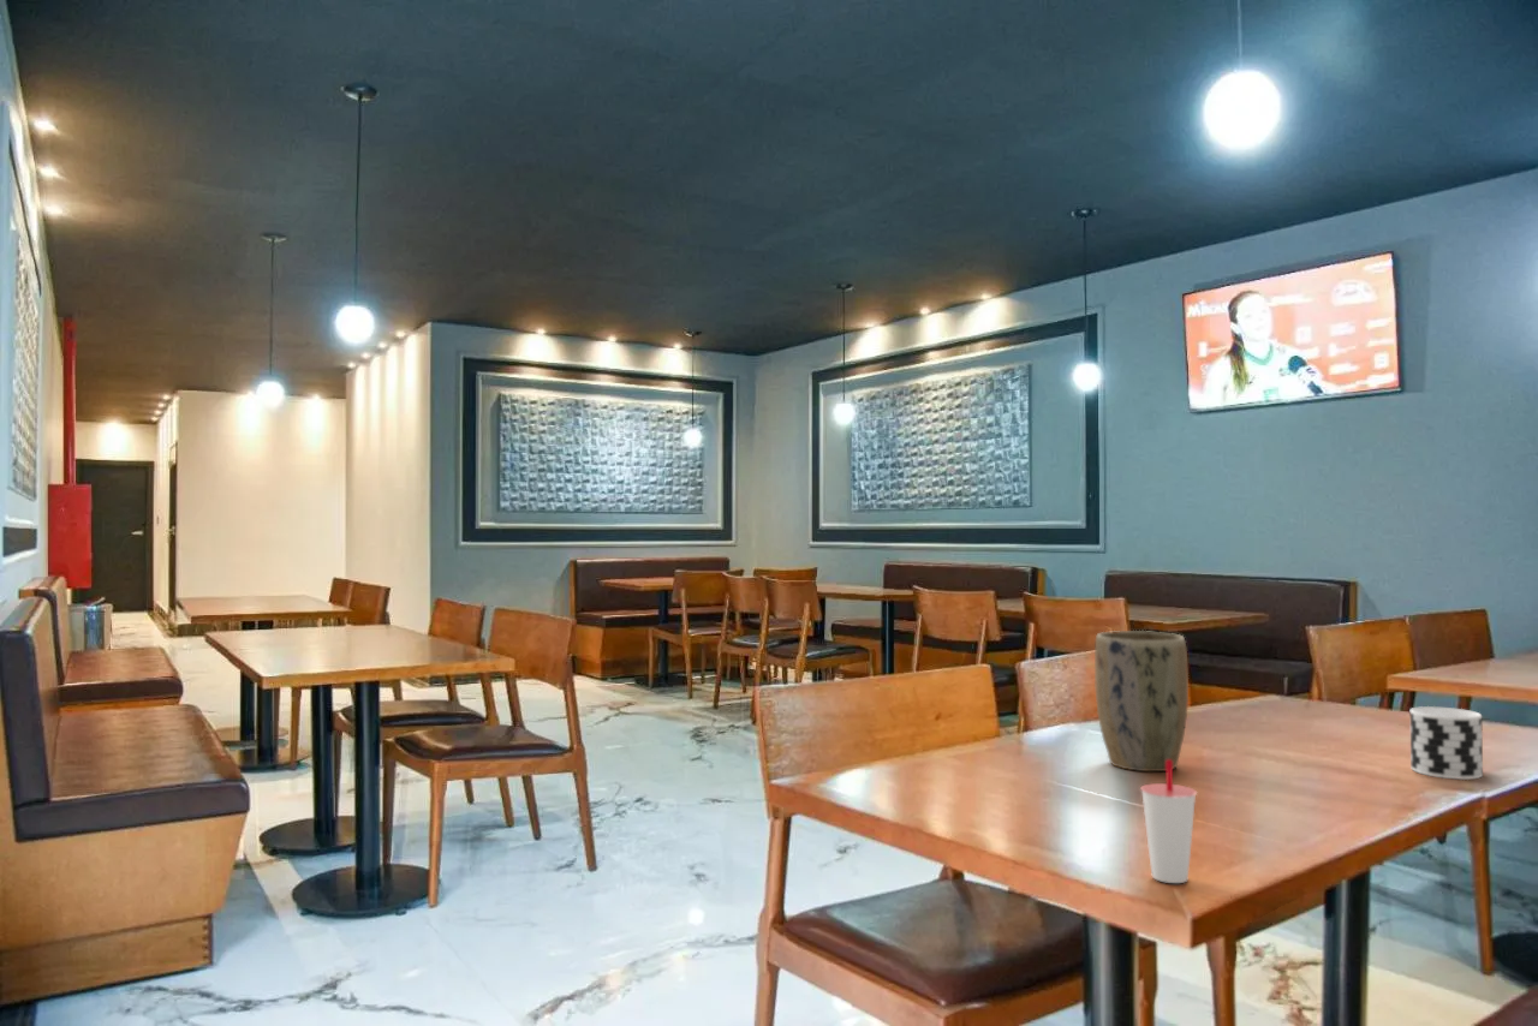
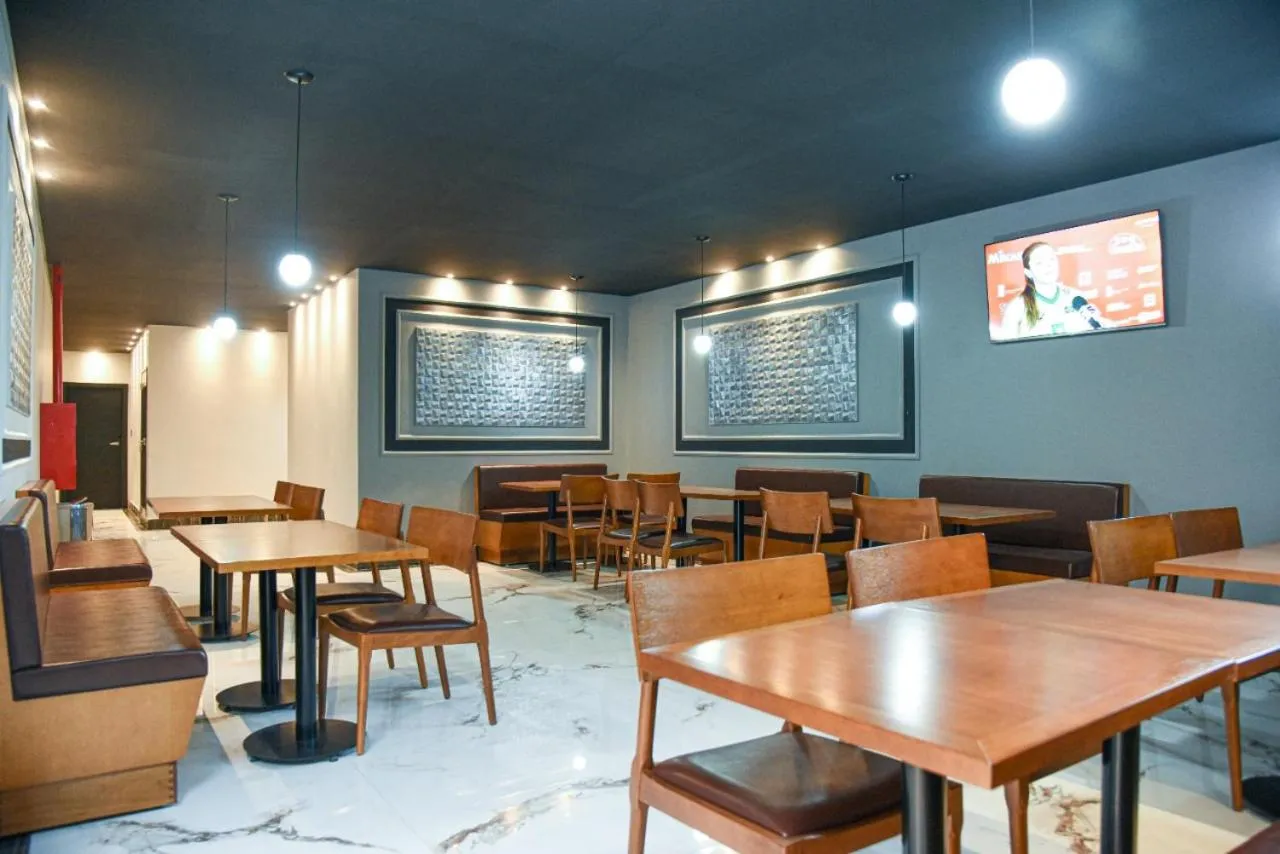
- cup [1409,705,1484,781]
- plant pot [1093,630,1190,773]
- cup [1139,759,1198,884]
